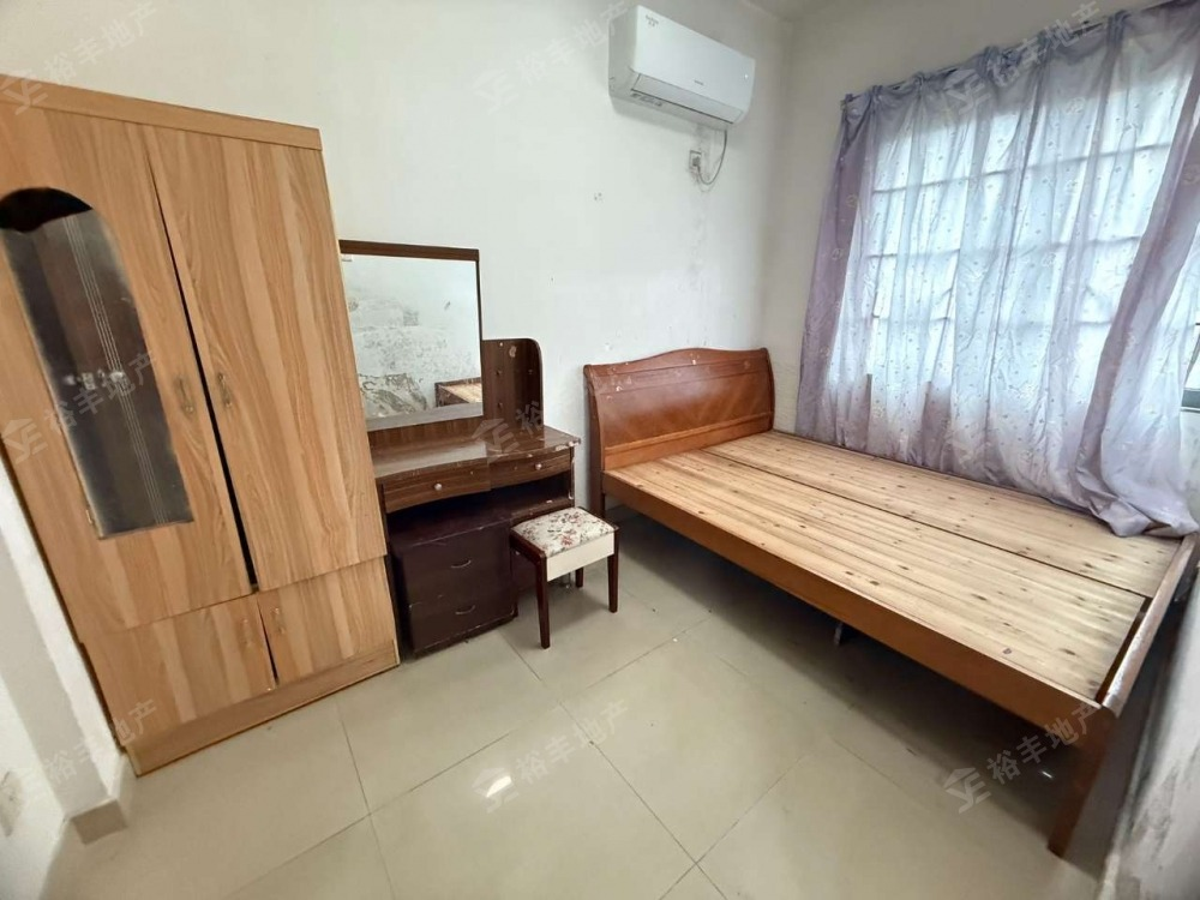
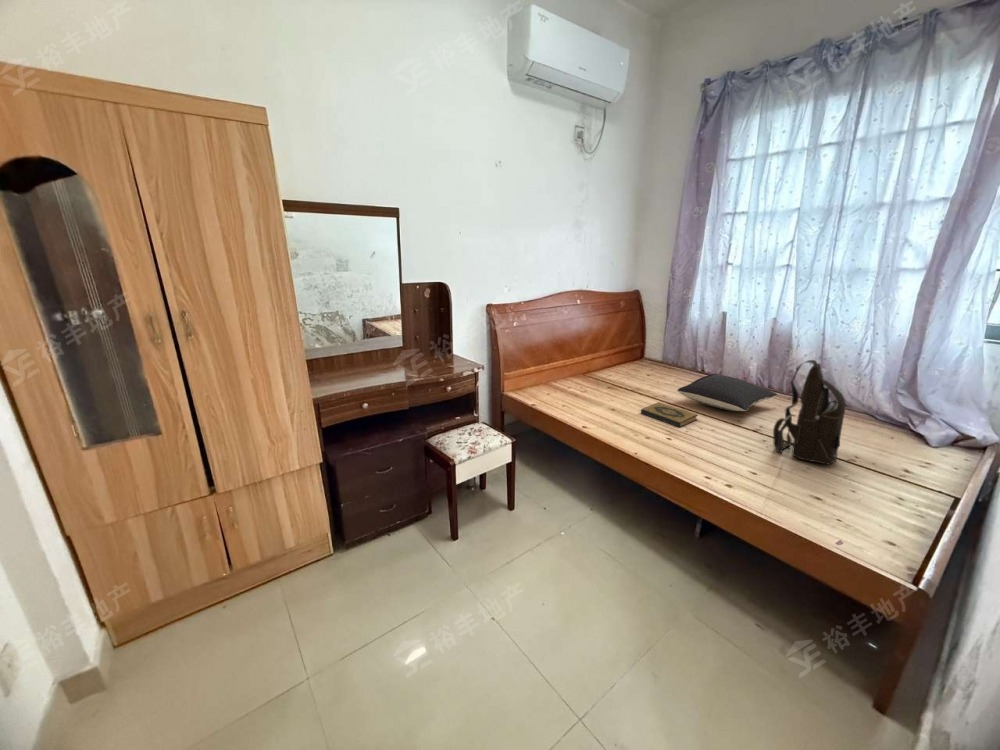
+ shoulder bag [772,359,846,466]
+ pillow [676,373,778,412]
+ hardback book [640,401,699,428]
